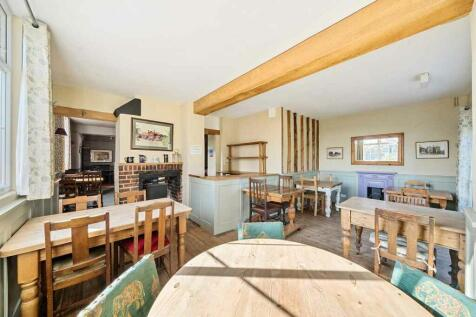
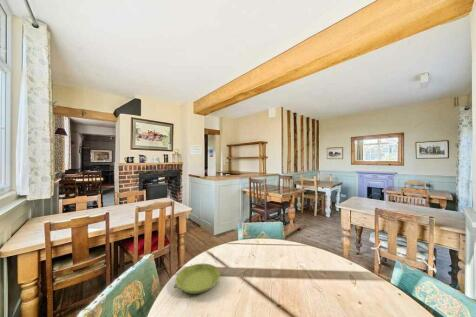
+ saucer [175,263,221,295]
